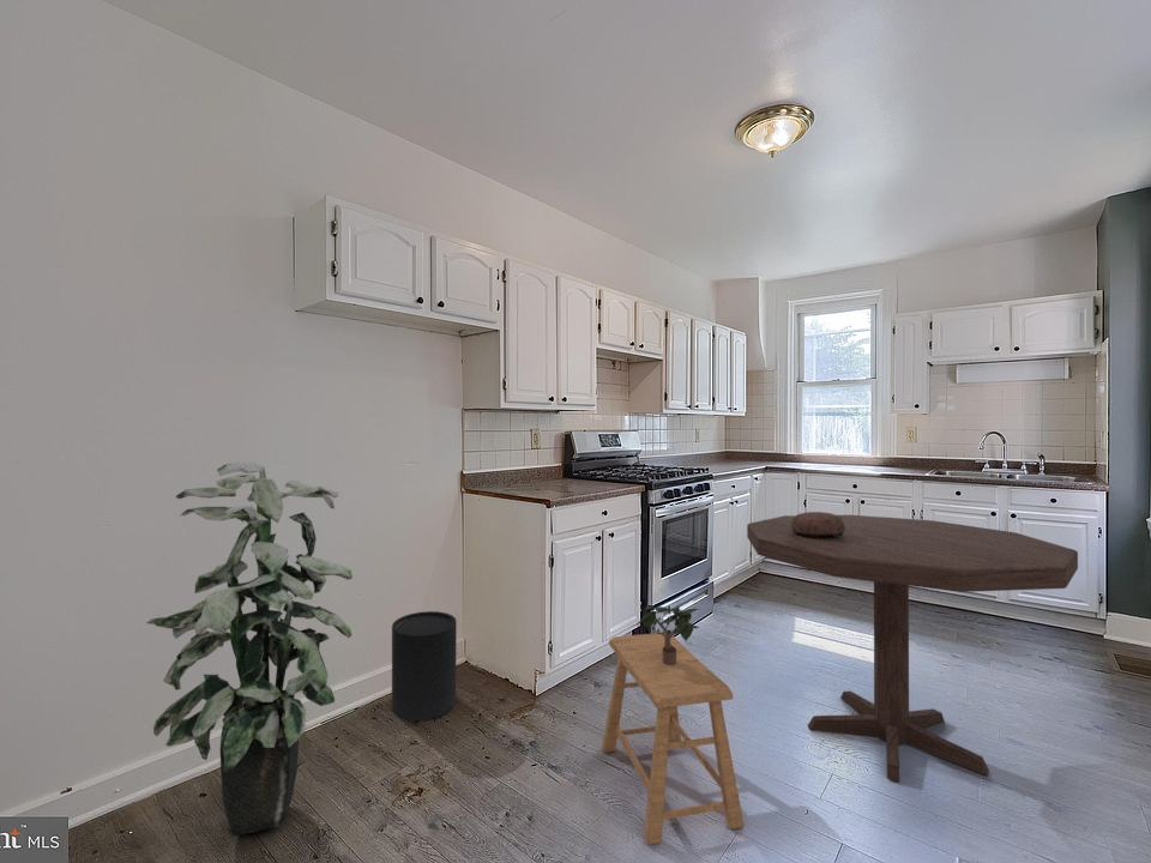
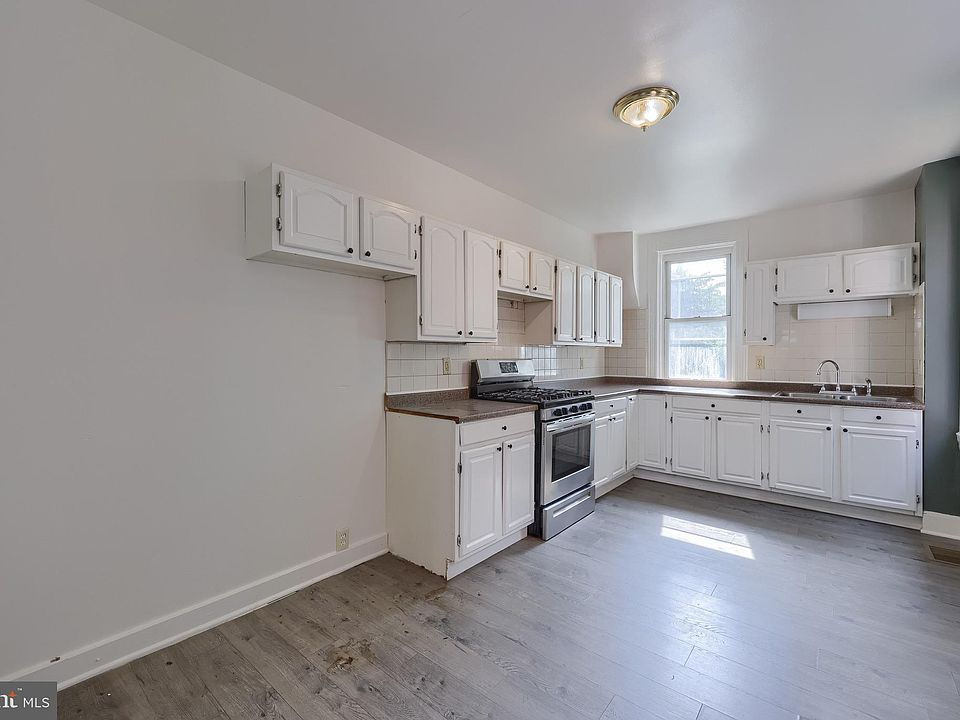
- decorative bowl [791,511,845,537]
- potted plant [637,604,700,665]
- indoor plant [145,461,354,837]
- stool [601,633,745,845]
- trash can [391,610,458,722]
- dining table [746,514,1079,783]
